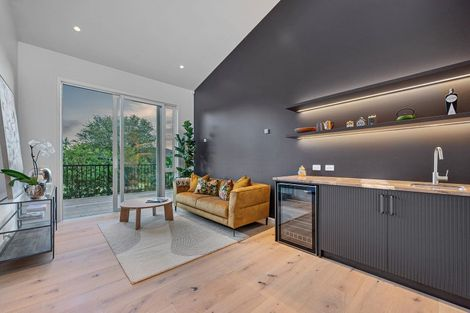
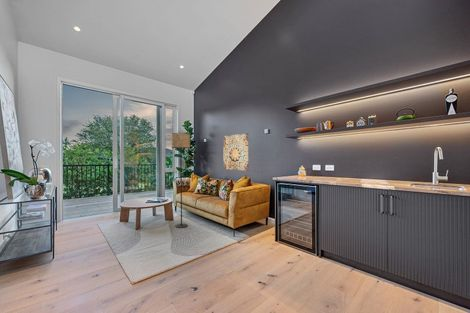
+ wall art [222,132,249,172]
+ floor lamp [170,132,191,229]
